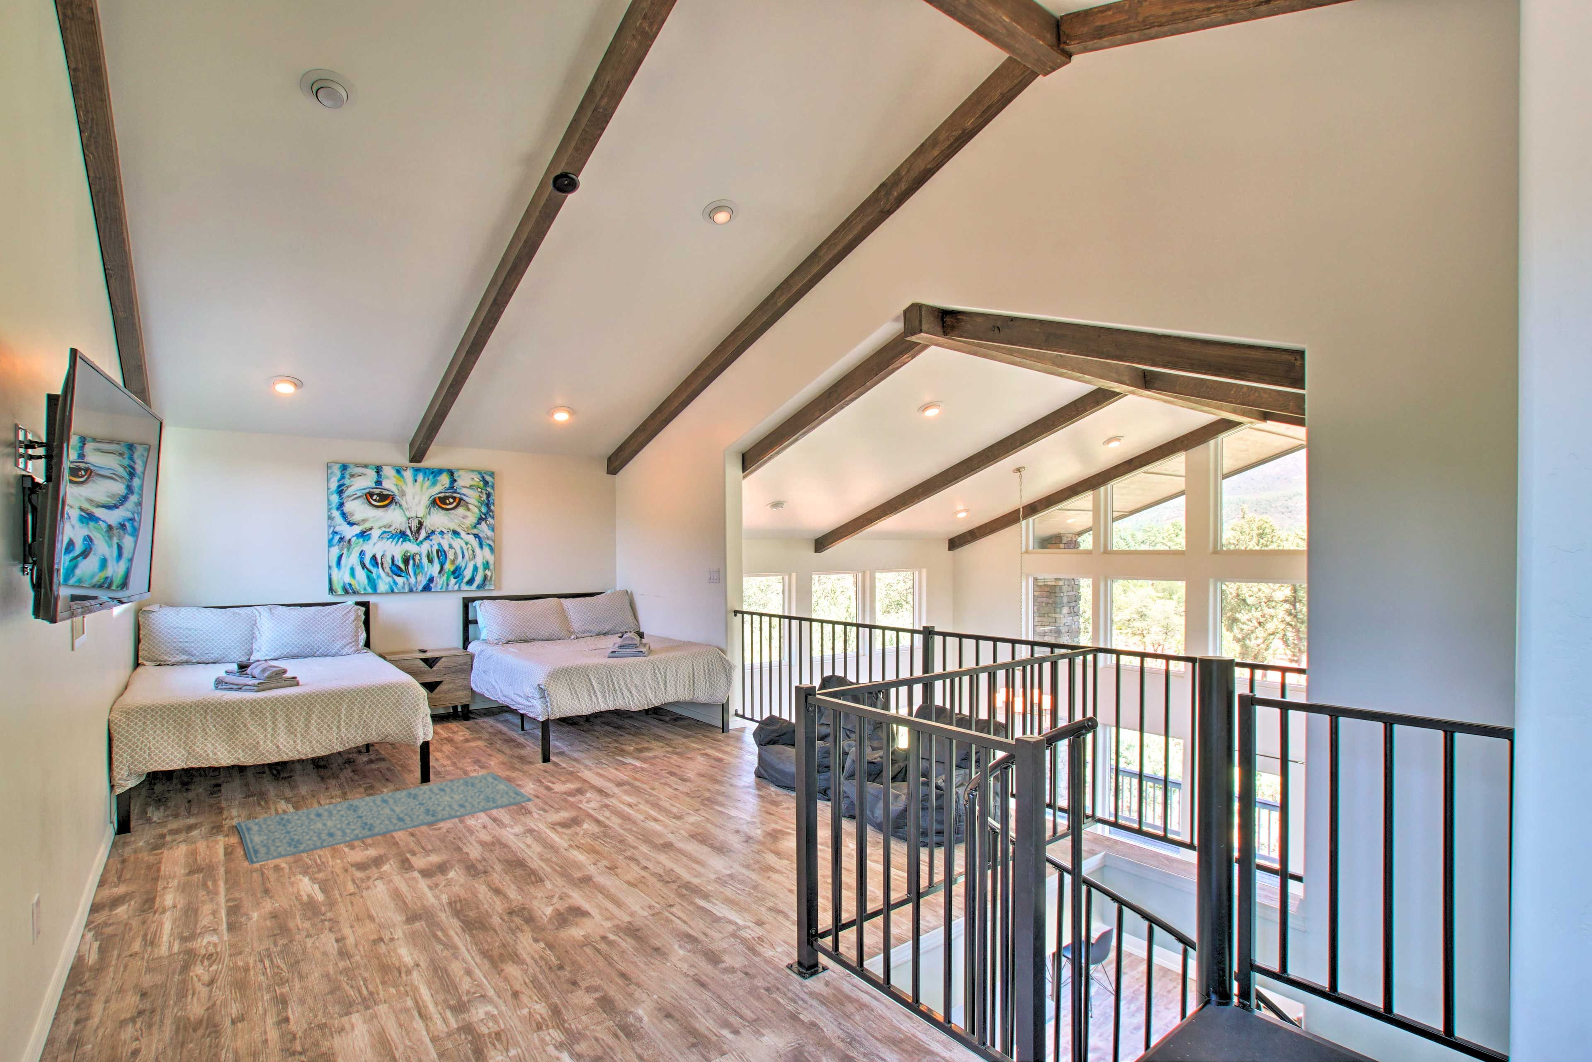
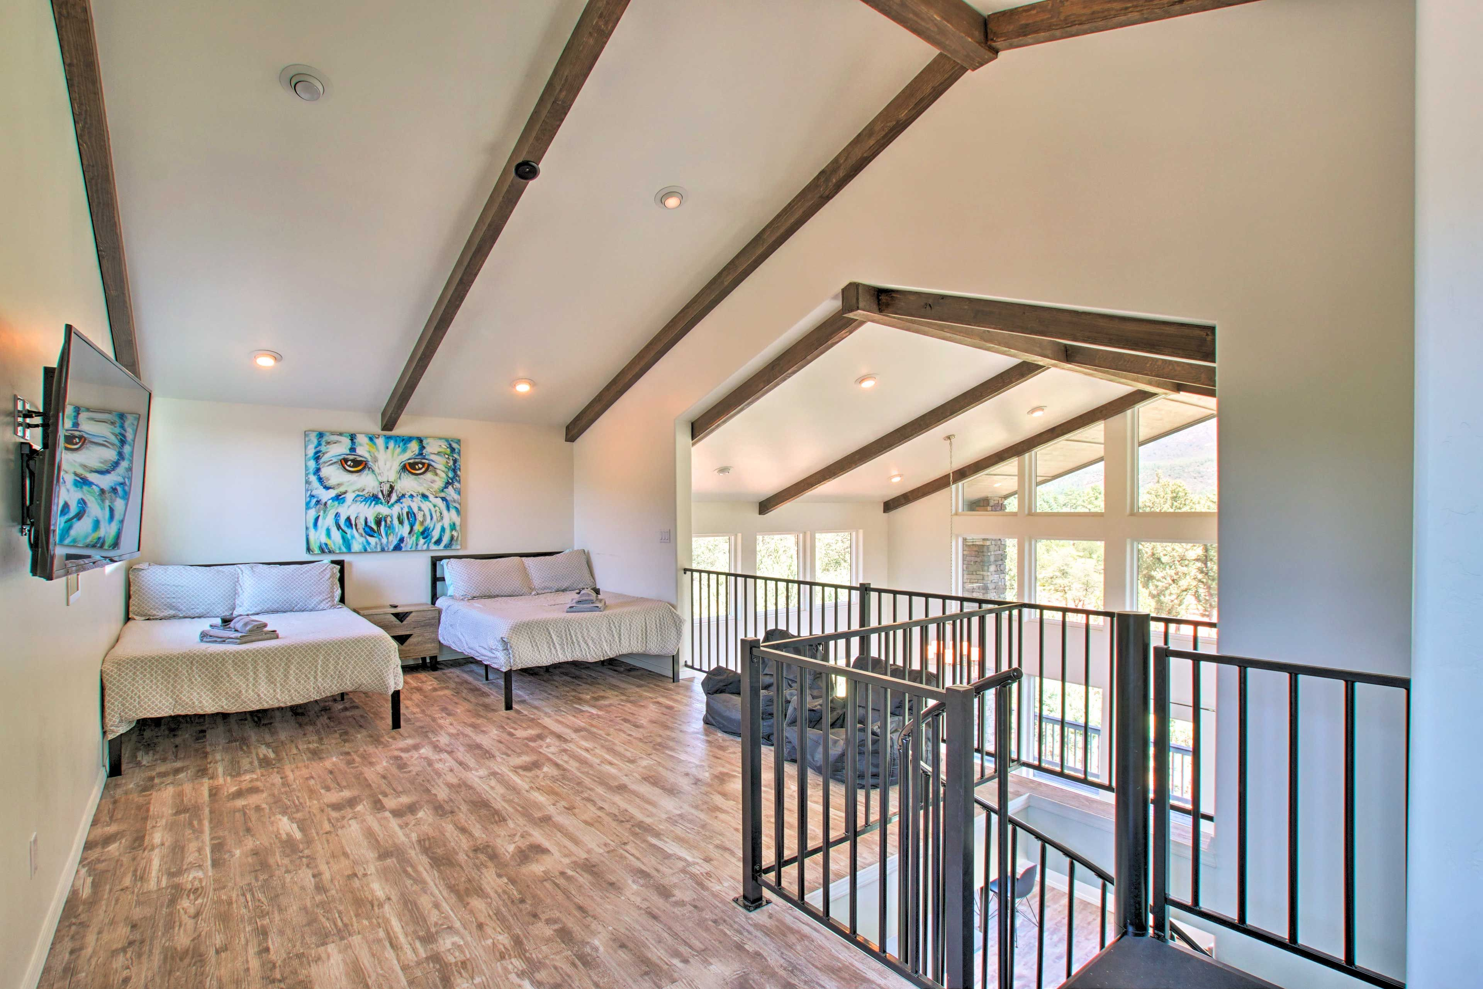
- rug [235,772,535,865]
